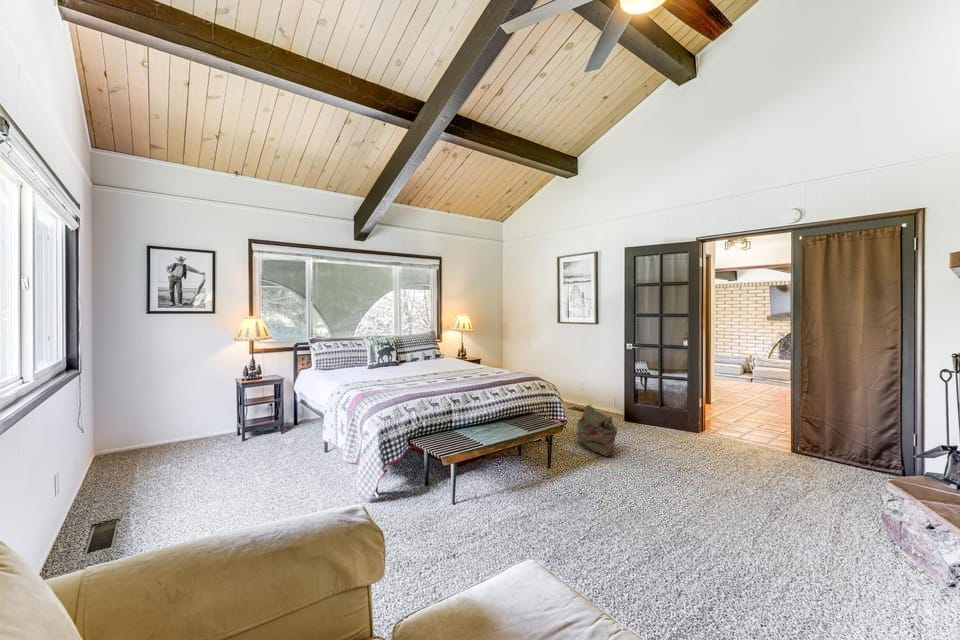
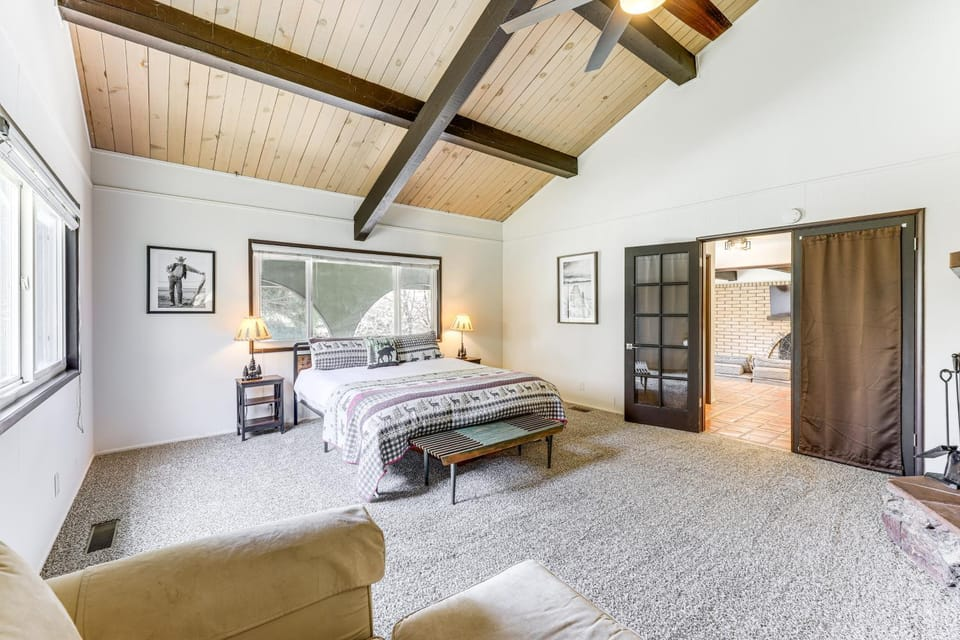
- bag [576,404,618,457]
